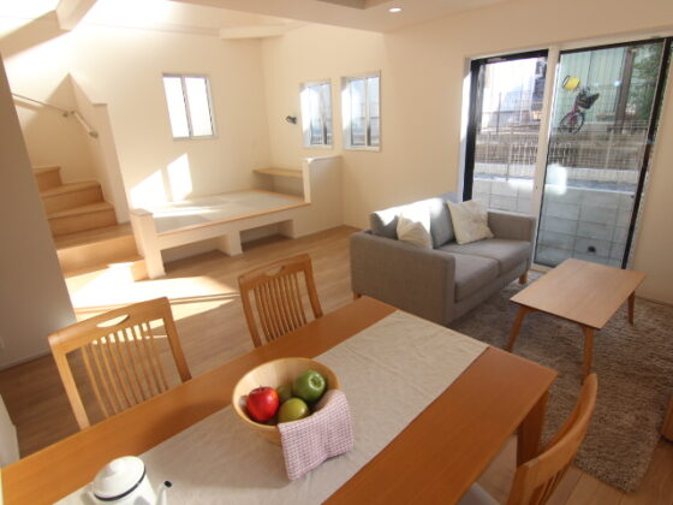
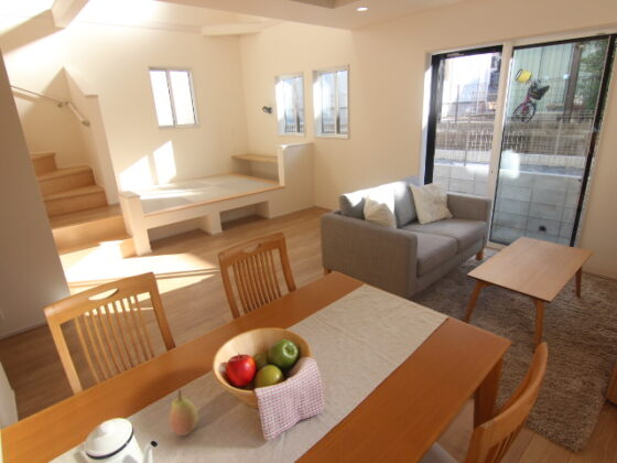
+ fruit [169,388,199,437]
